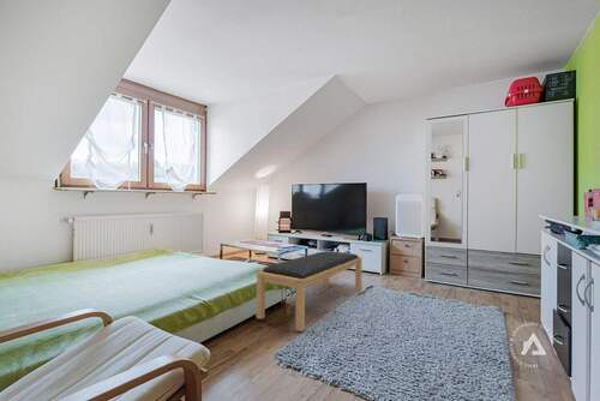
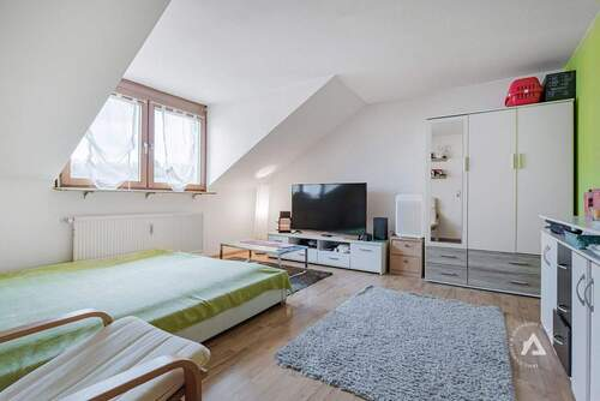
- bench [256,250,362,333]
